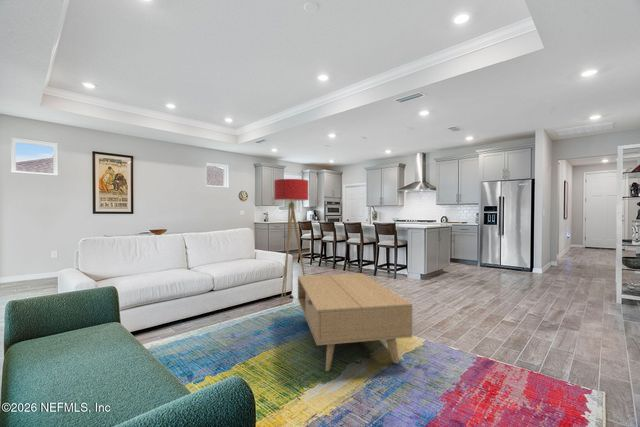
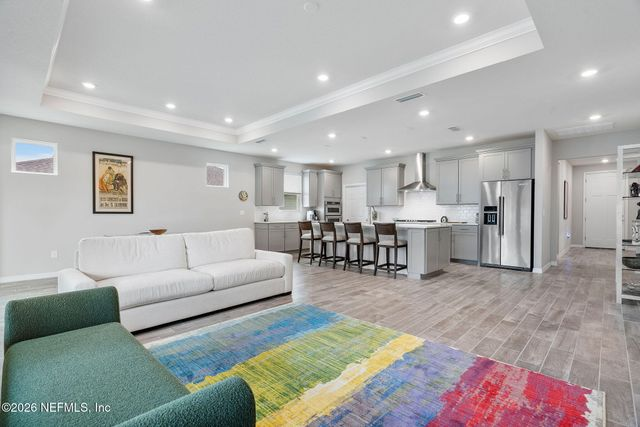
- coffee table [297,272,413,372]
- floor lamp [273,178,309,306]
